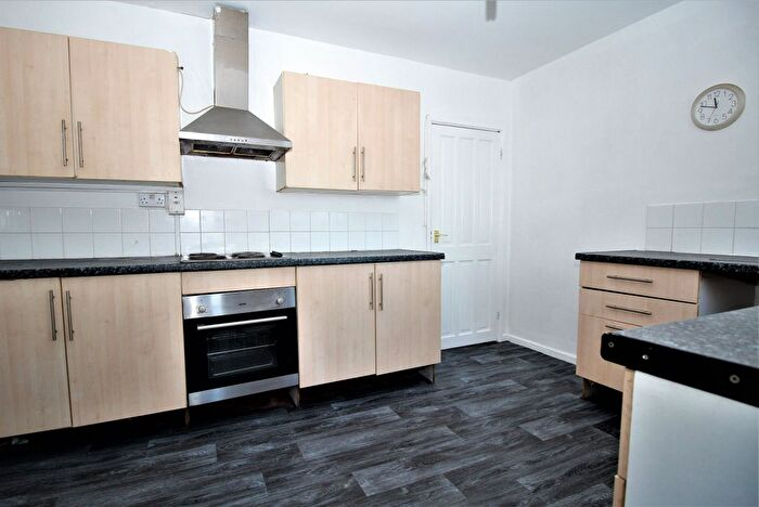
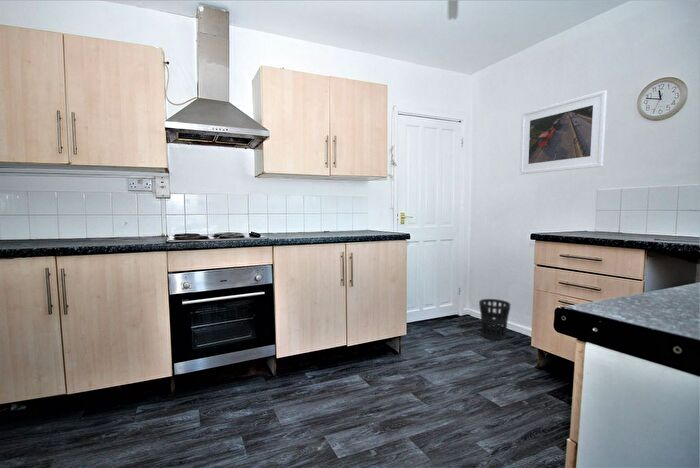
+ wastebasket [478,298,511,341]
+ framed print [519,89,608,175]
